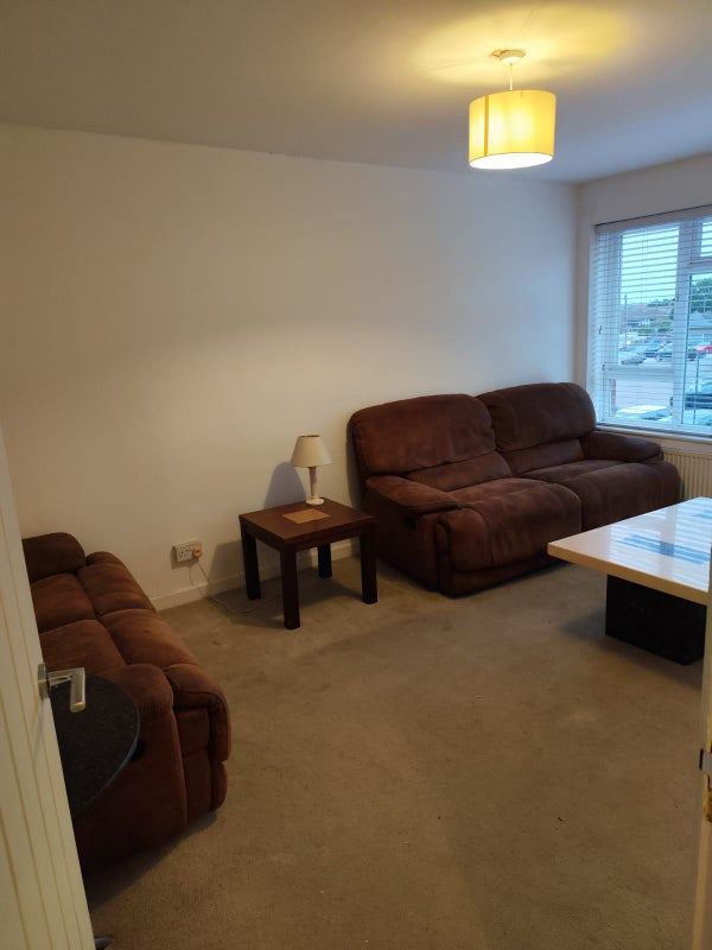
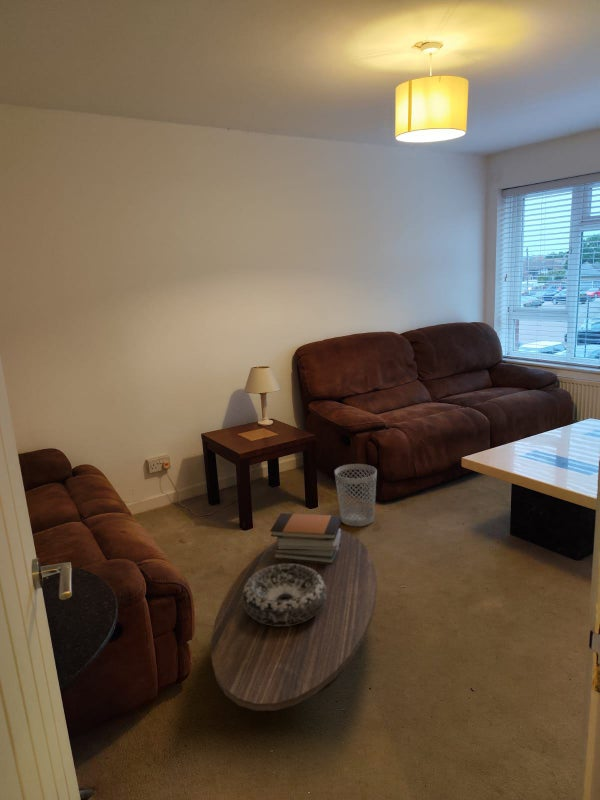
+ wastebasket [334,463,378,527]
+ coffee table [210,529,378,712]
+ book stack [269,512,342,564]
+ decorative bowl [242,564,326,626]
